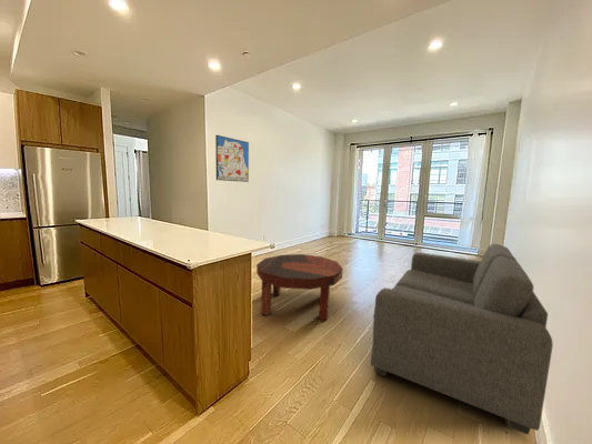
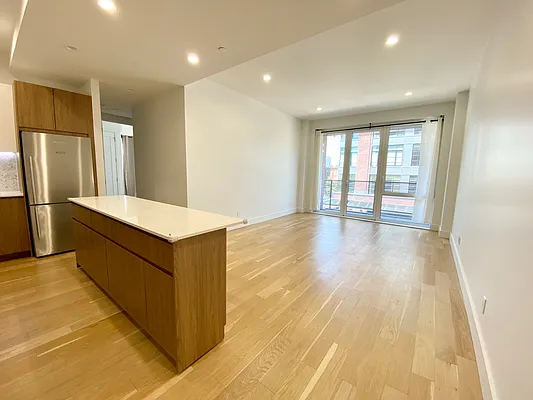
- coffee table [255,253,344,321]
- wall art [214,134,250,183]
- sofa [370,243,554,436]
